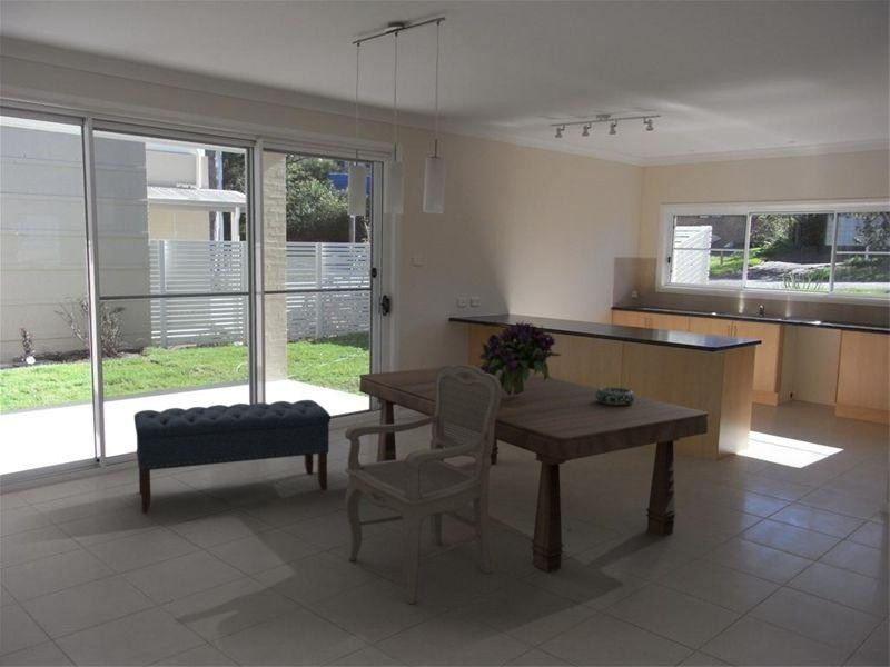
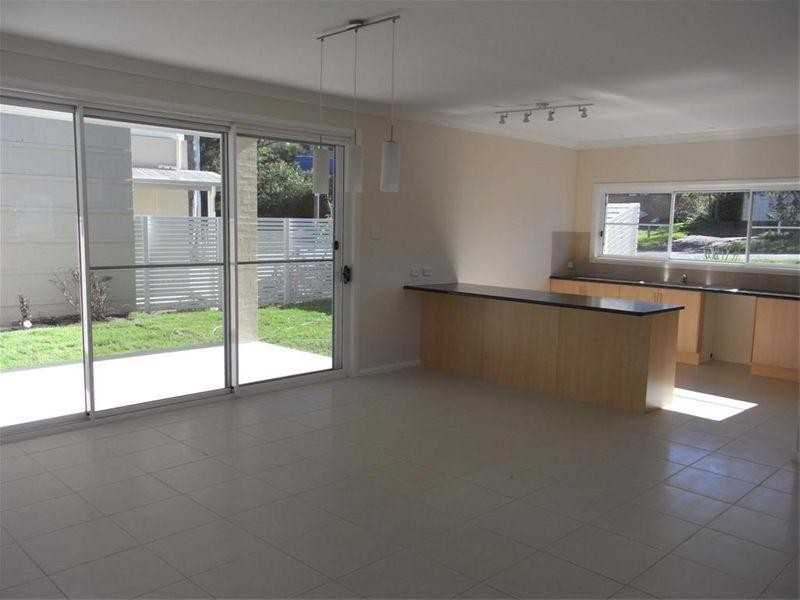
- dining table [358,364,710,574]
- decorative bowl [595,386,635,405]
- bench [134,399,332,512]
- bouquet [475,320,563,397]
- chair [344,364,502,605]
